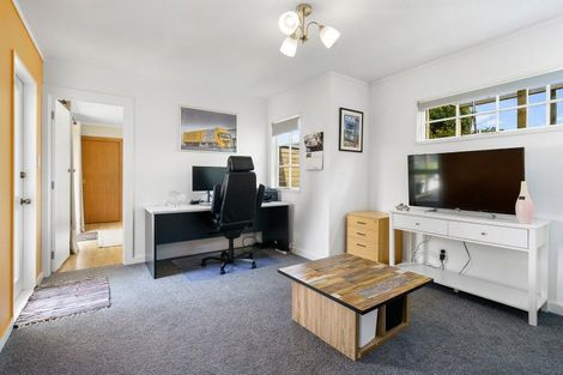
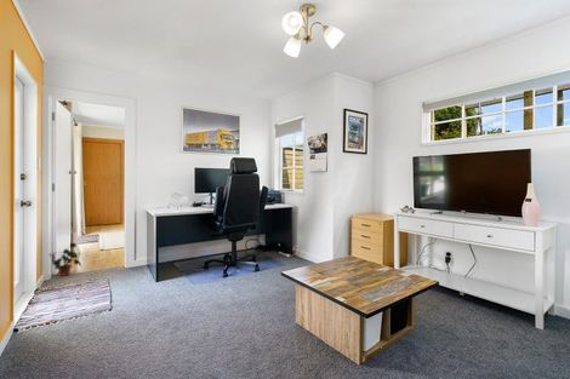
+ potted plant [49,242,82,277]
